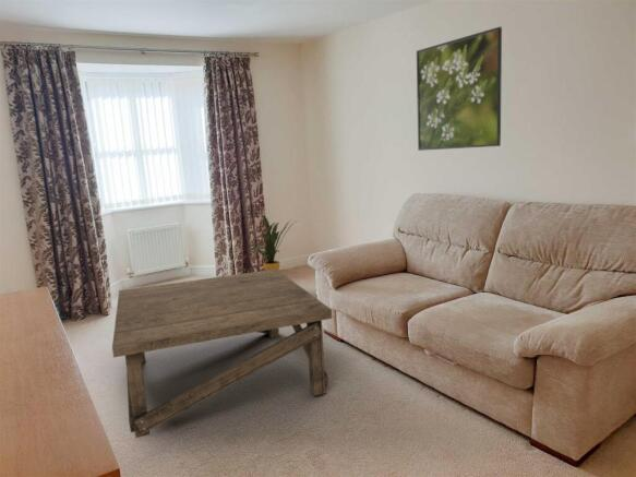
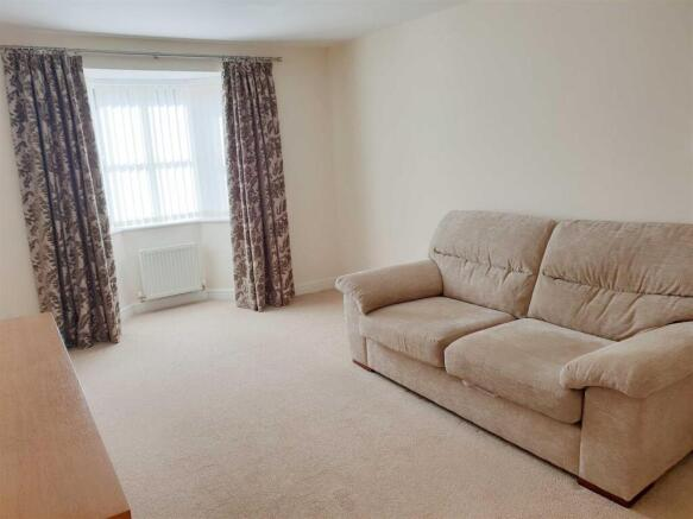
- house plant [249,212,299,271]
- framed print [416,26,503,152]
- coffee table [111,270,333,439]
